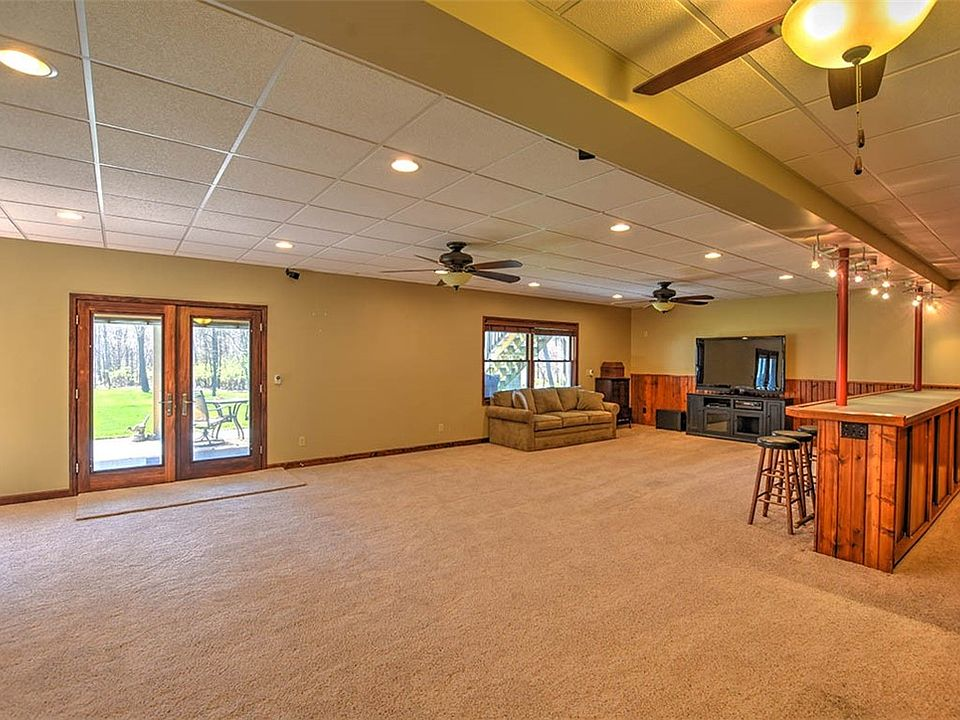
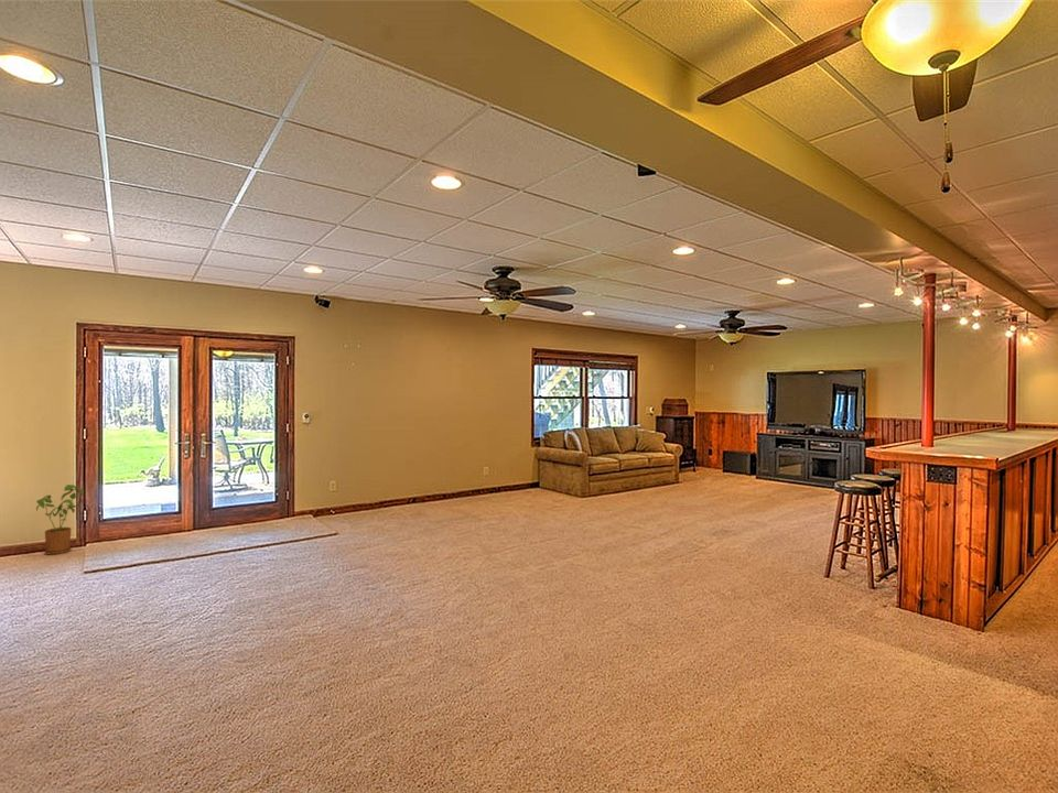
+ house plant [35,484,85,556]
